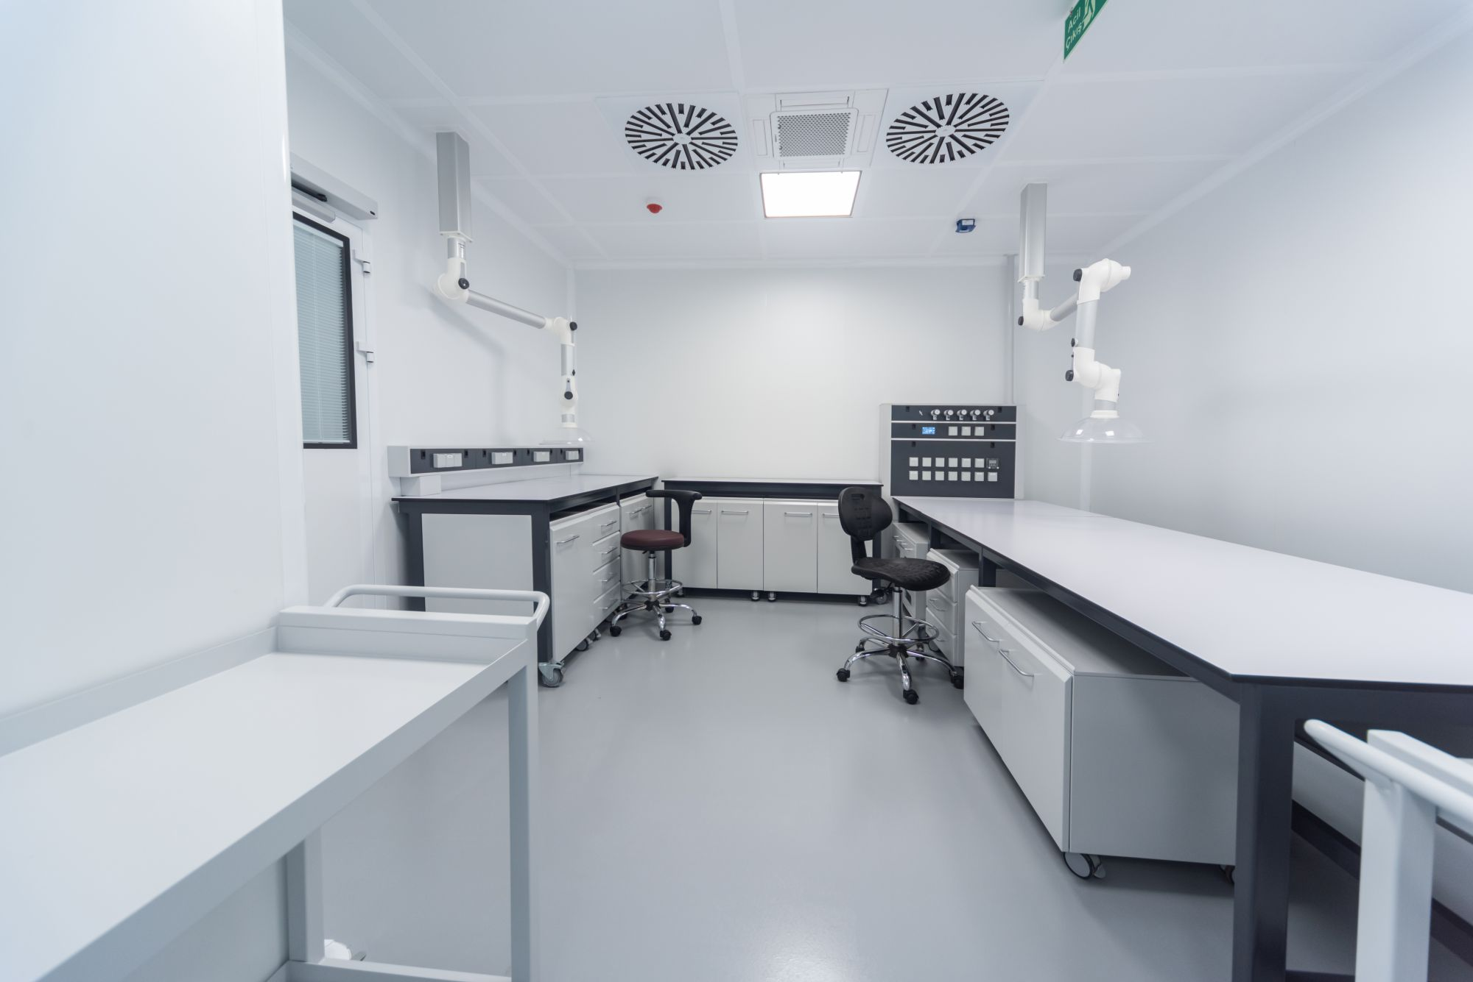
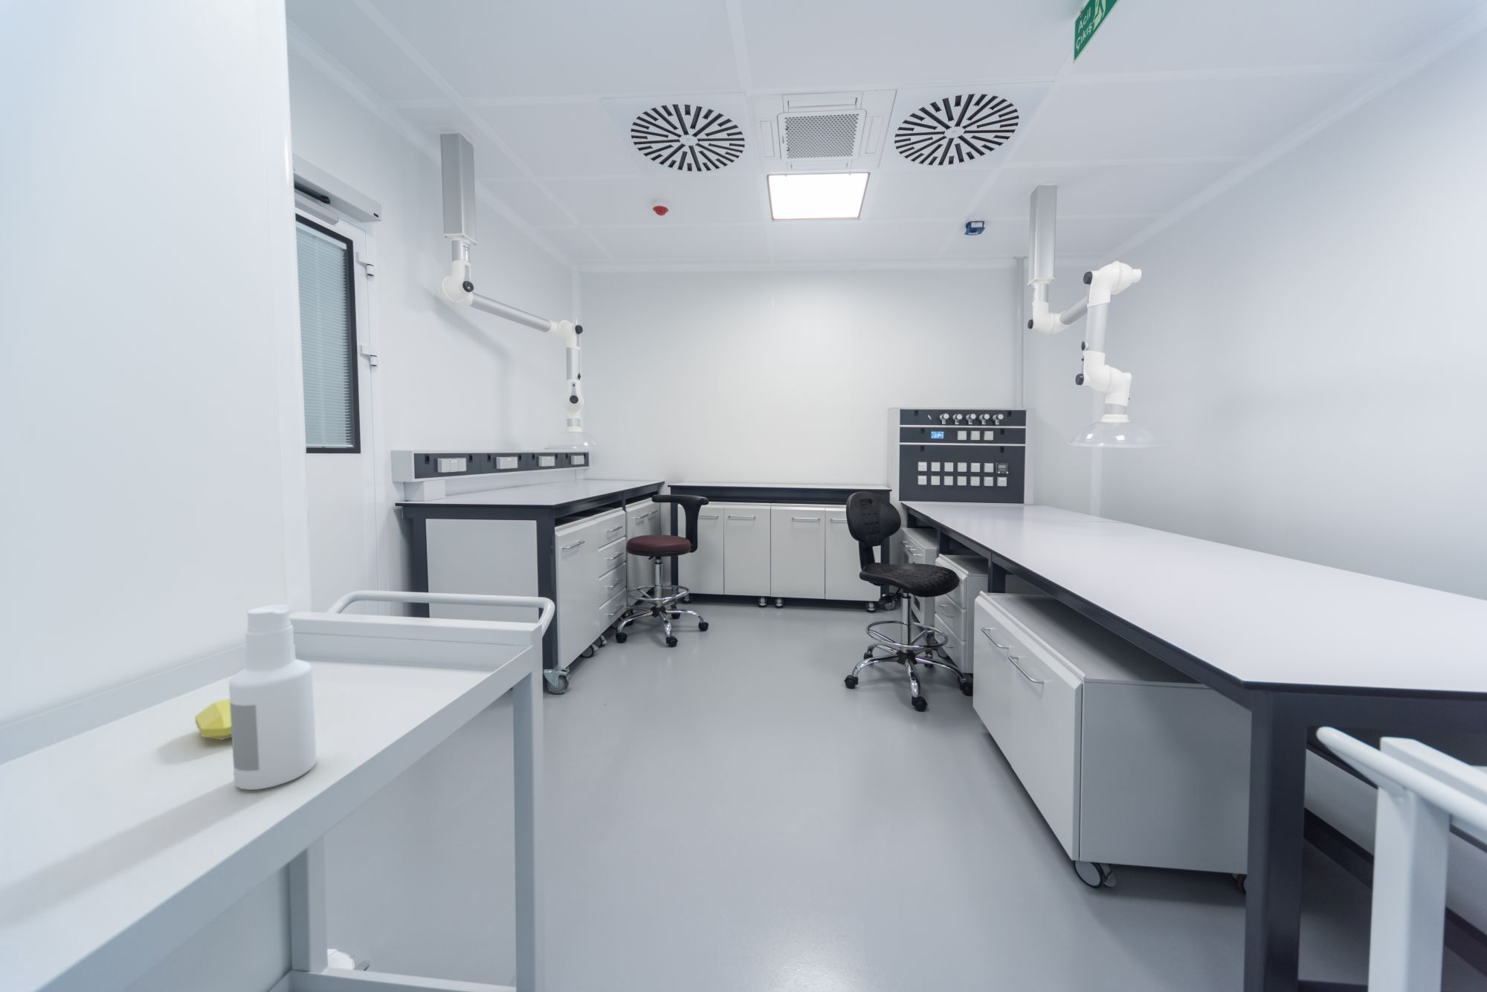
+ spray bottle [228,604,318,790]
+ soap bar [194,698,233,741]
